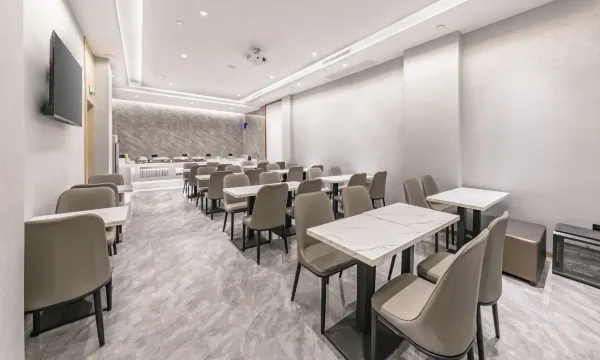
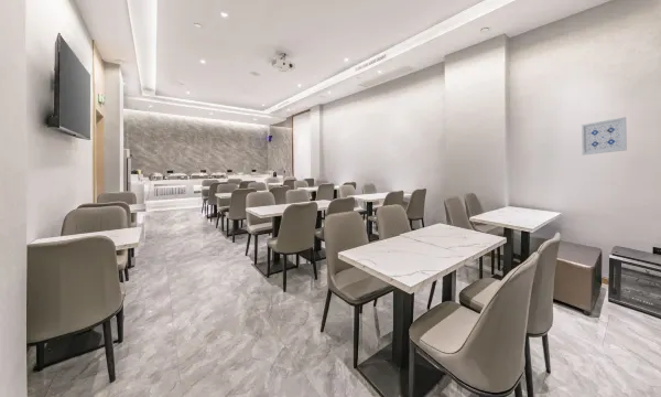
+ wall art [581,116,628,157]
